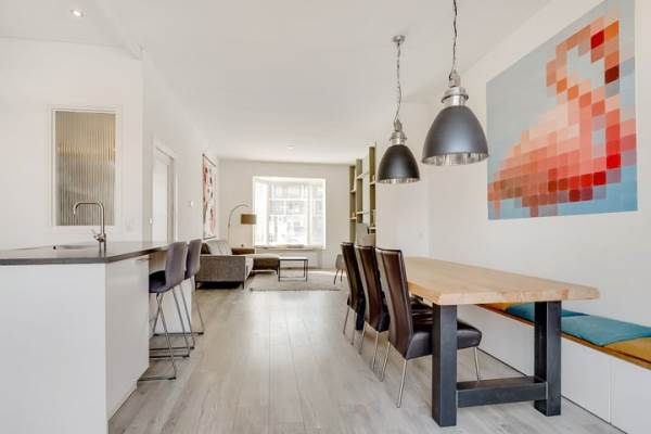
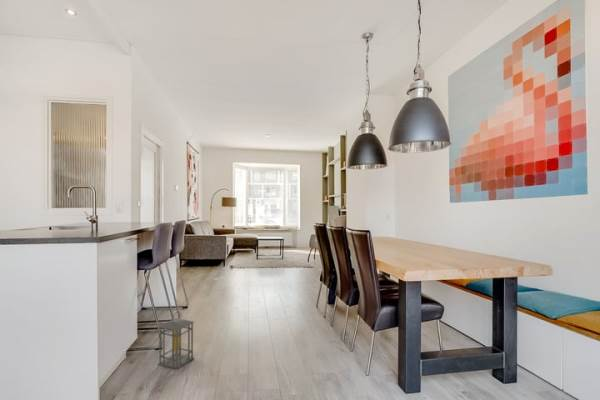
+ lantern [157,311,195,370]
